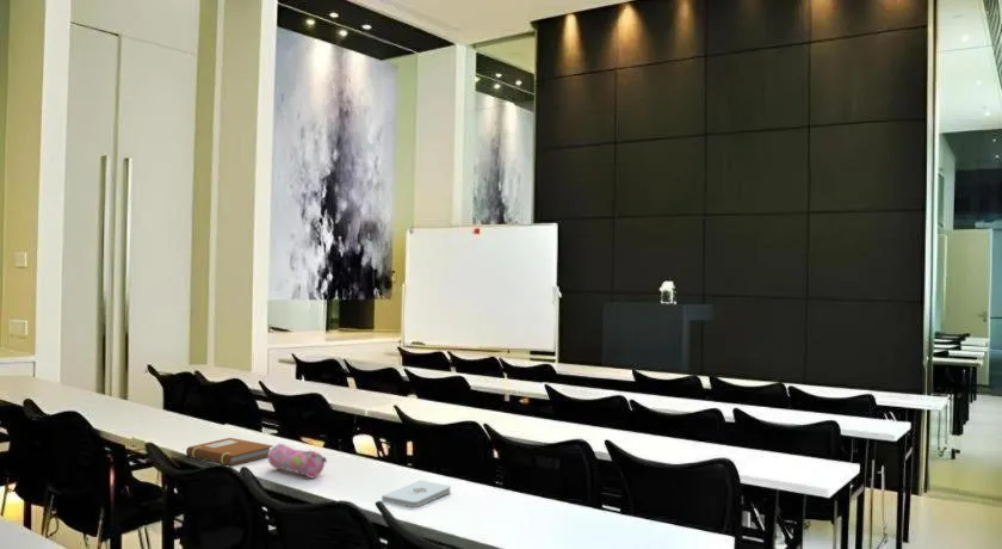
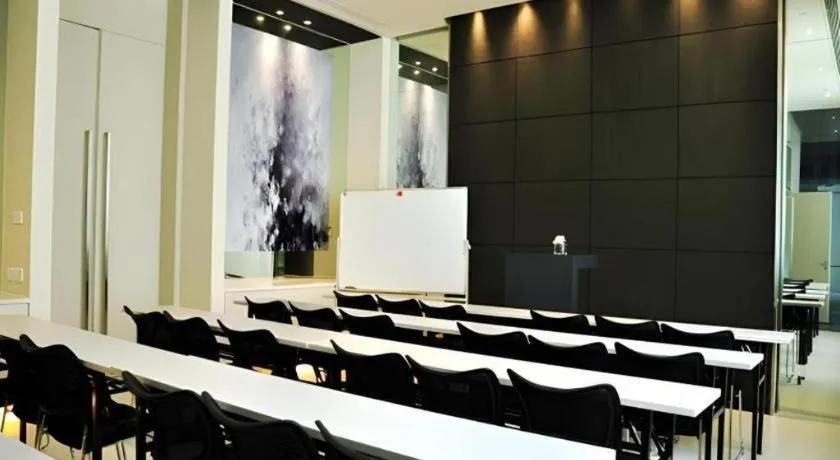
- pencil case [267,443,328,479]
- notebook [185,437,274,467]
- notepad [381,479,452,508]
